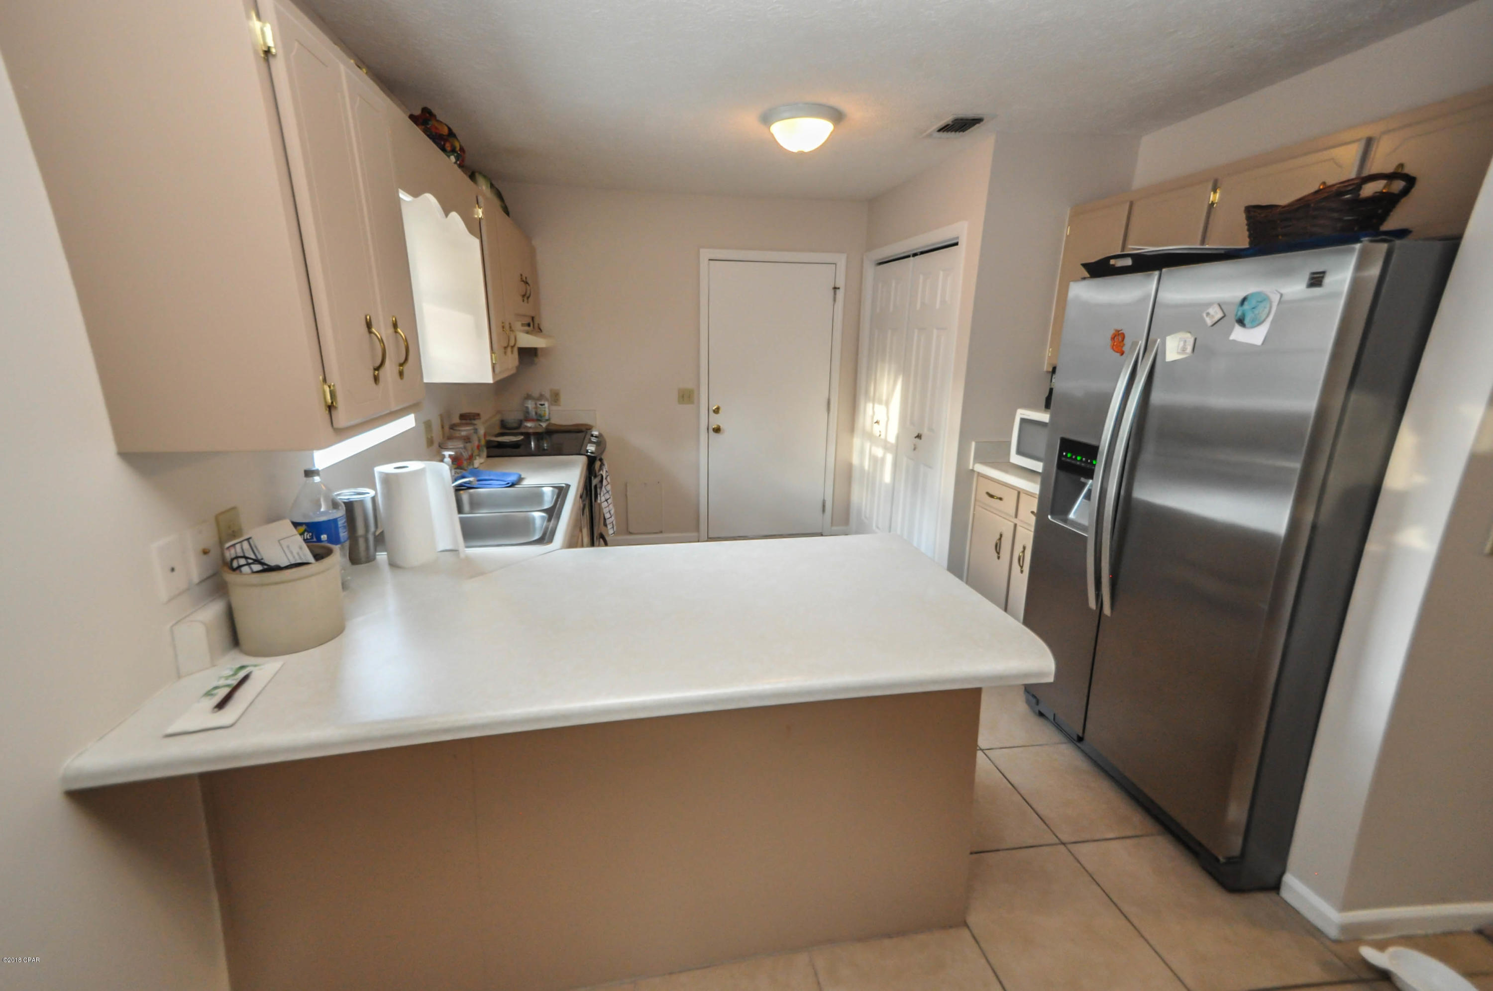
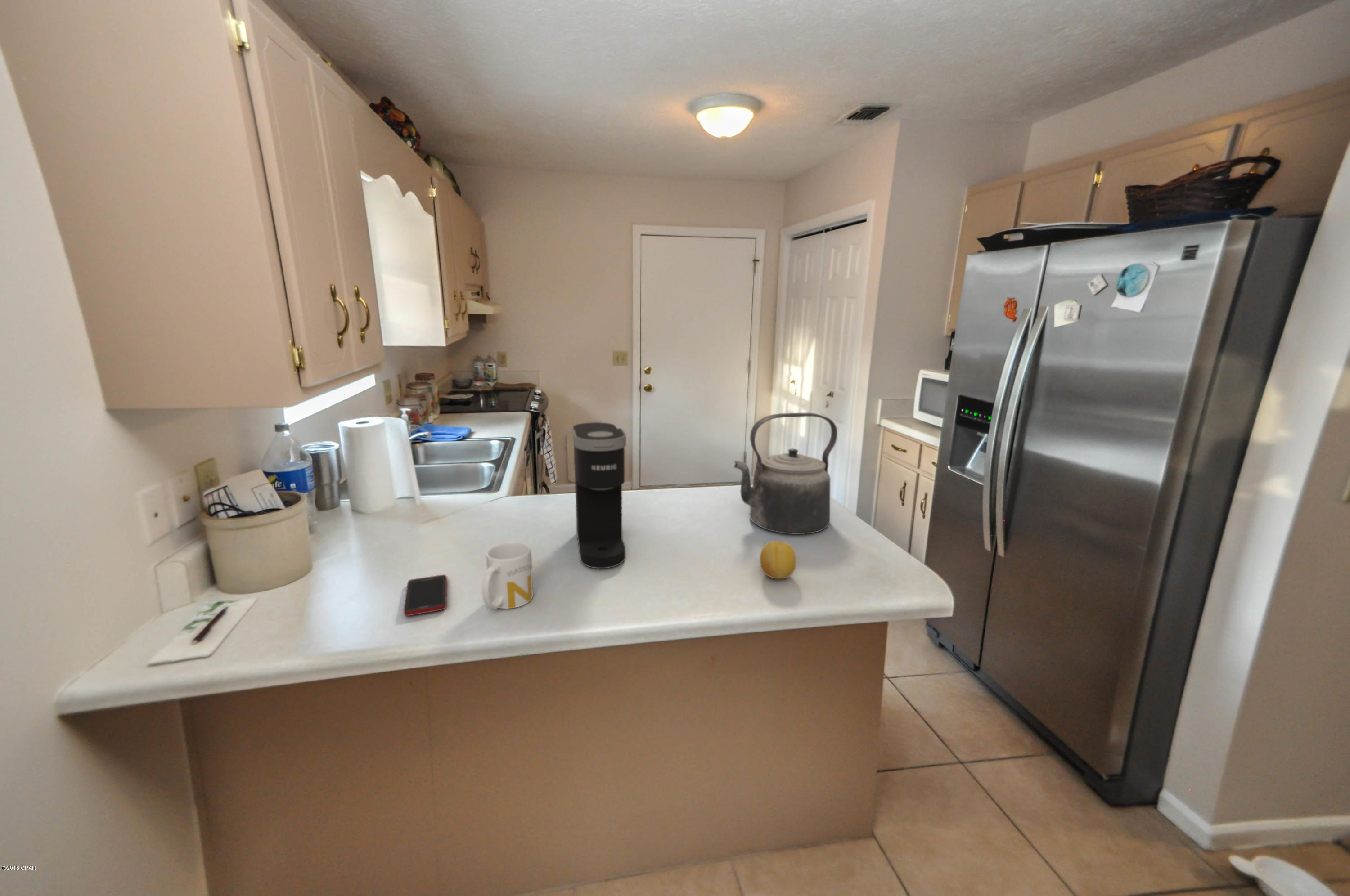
+ fruit [760,541,797,579]
+ kettle [734,412,838,535]
+ mug [482,542,534,610]
+ cell phone [403,574,447,616]
+ coffee maker [572,422,627,569]
